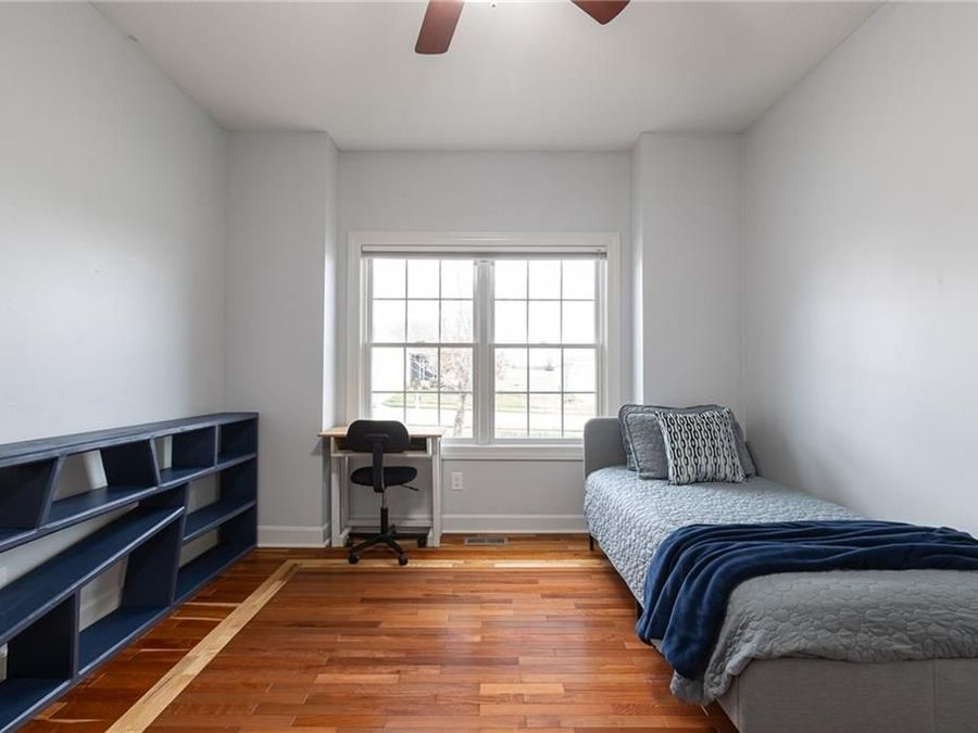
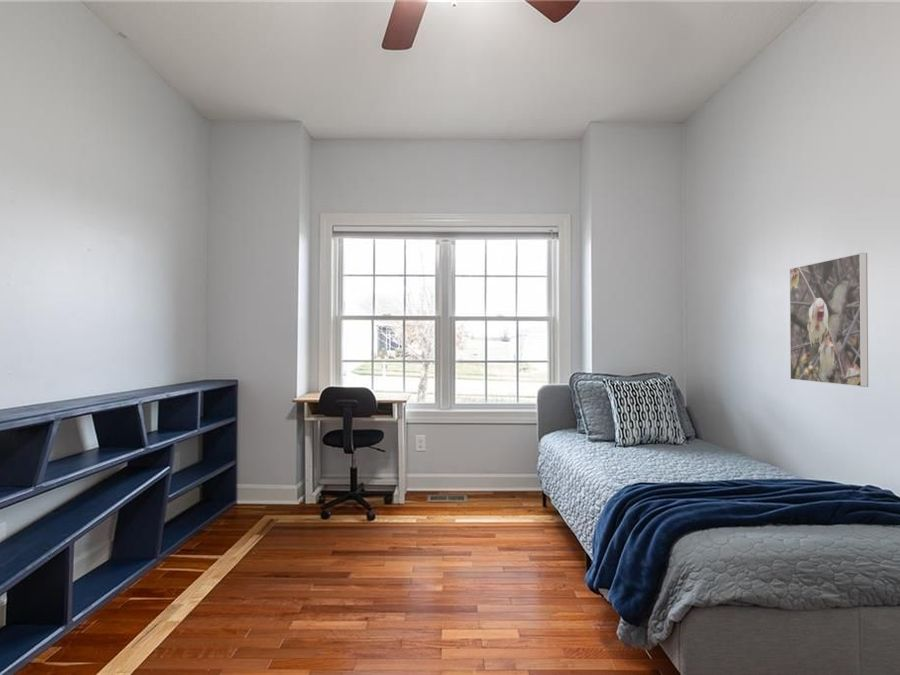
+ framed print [789,252,869,388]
